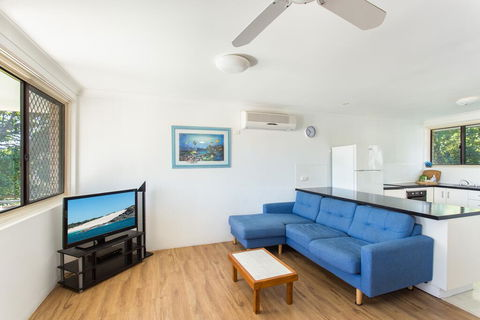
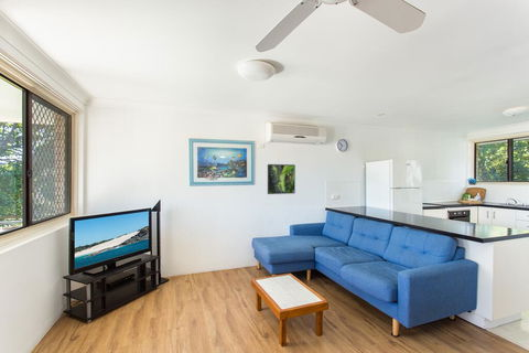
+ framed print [267,163,296,195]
